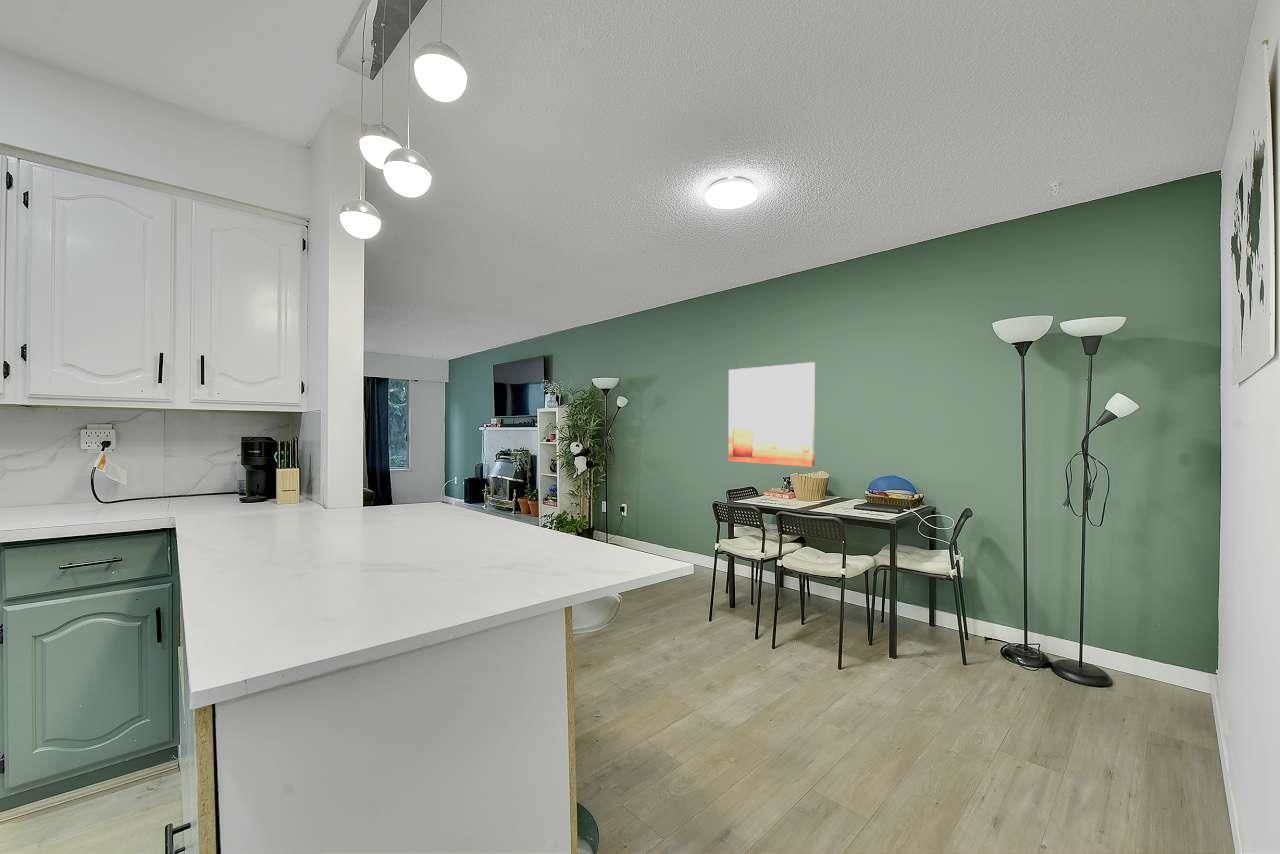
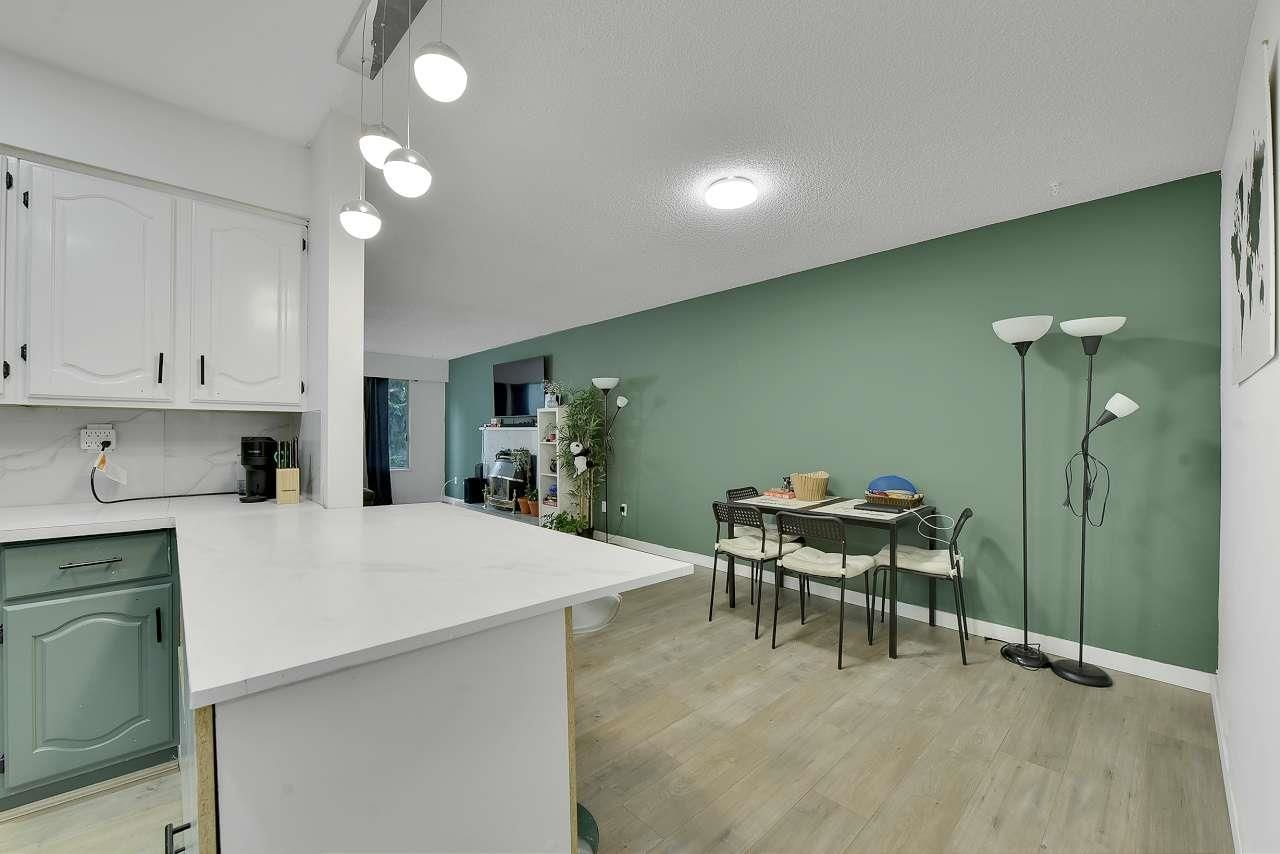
- wall art [728,361,816,468]
